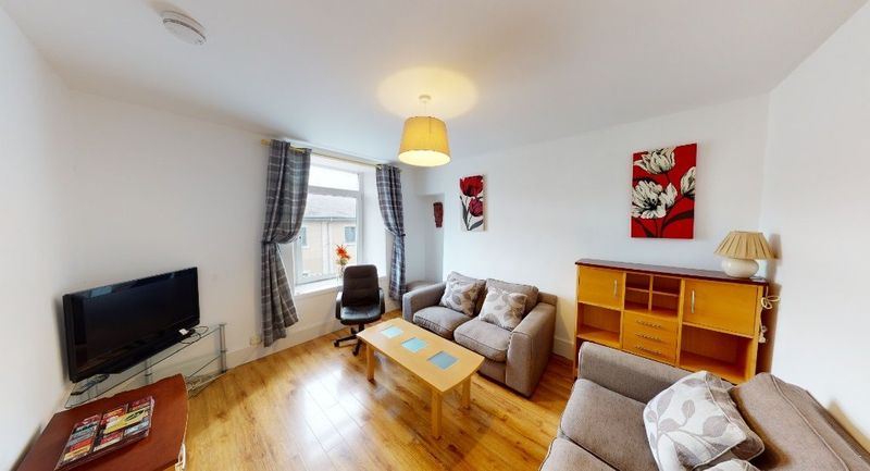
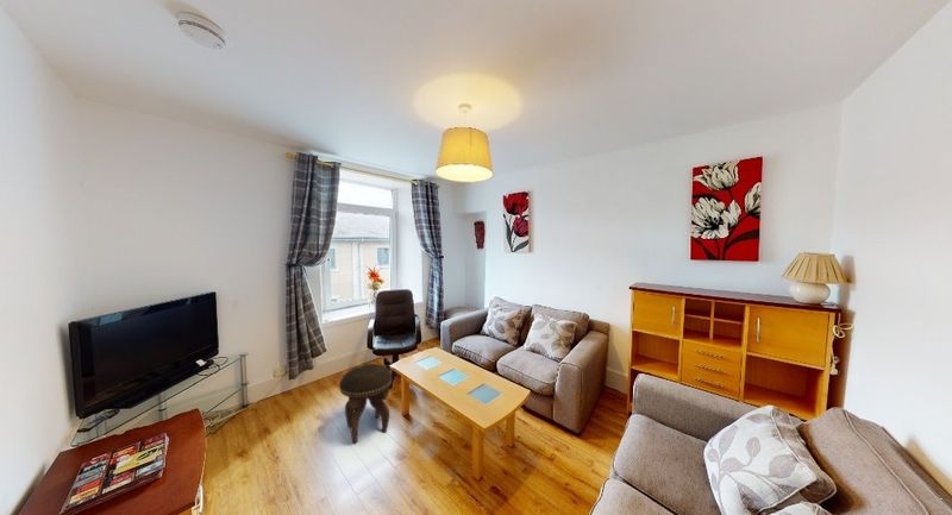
+ footstool [338,363,393,445]
